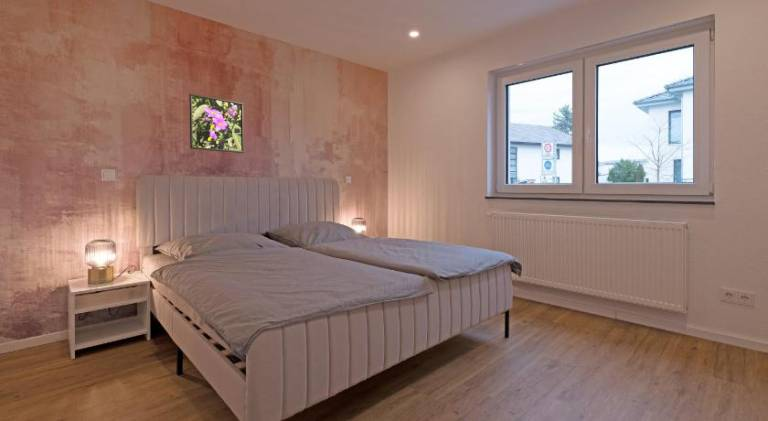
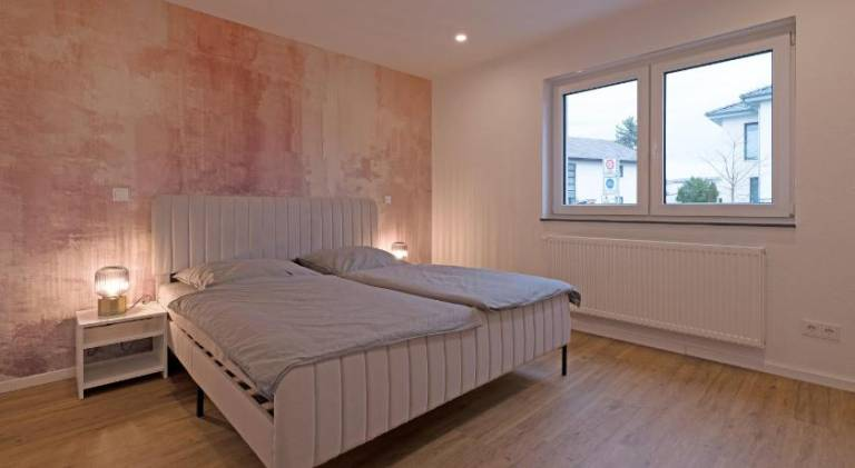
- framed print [188,93,245,154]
